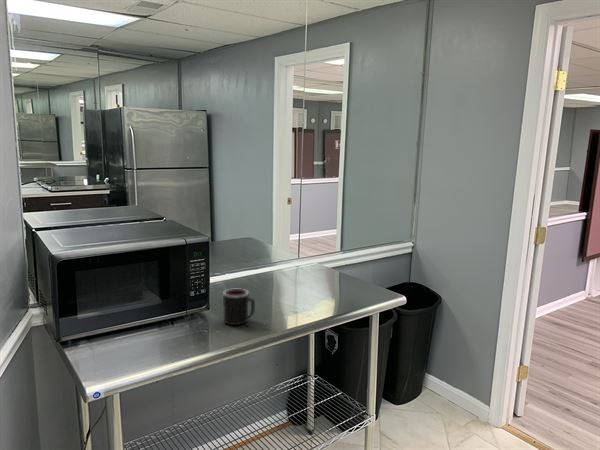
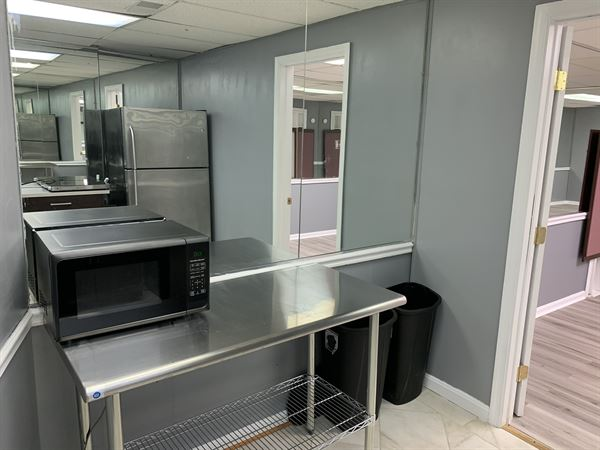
- mug [222,288,256,326]
